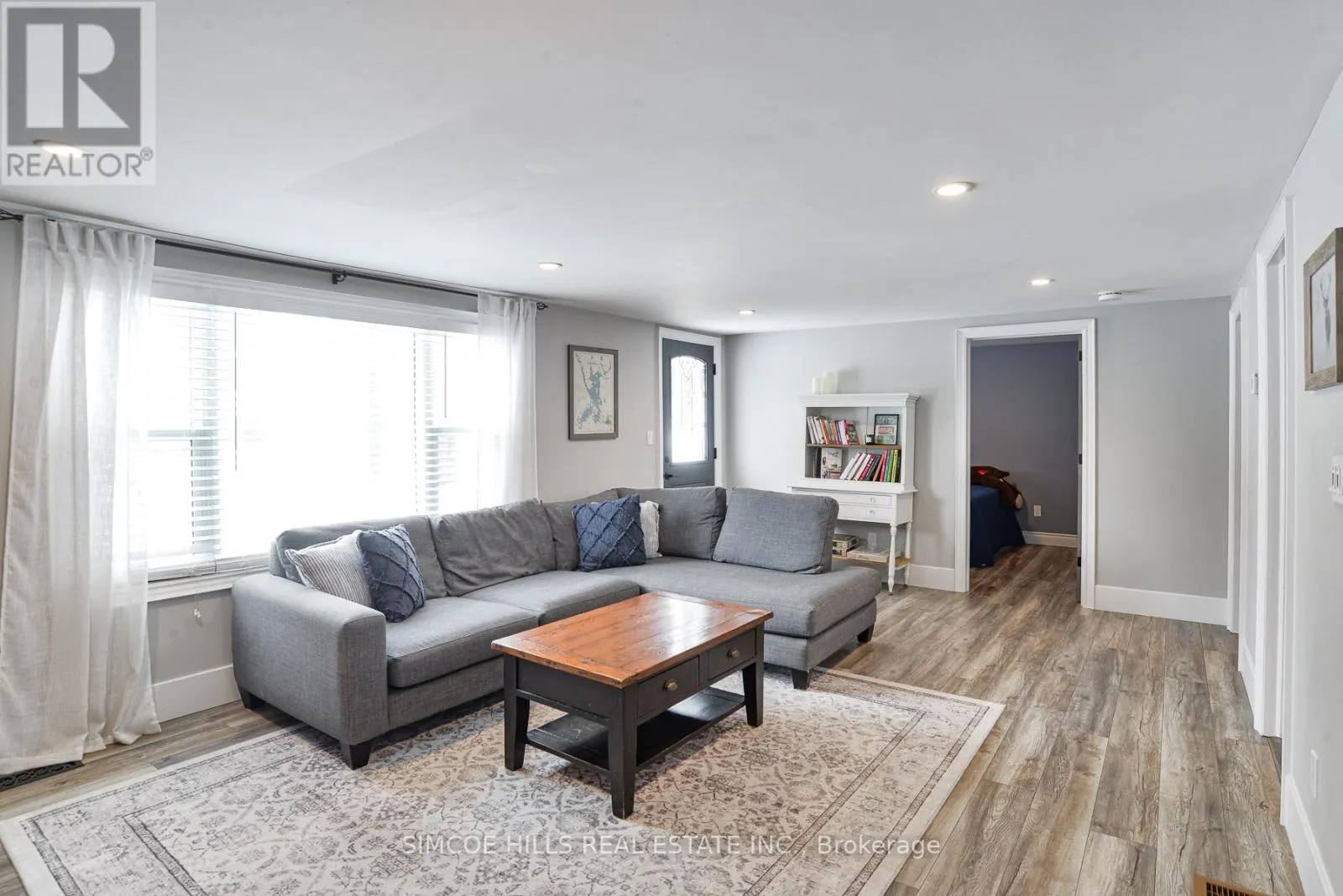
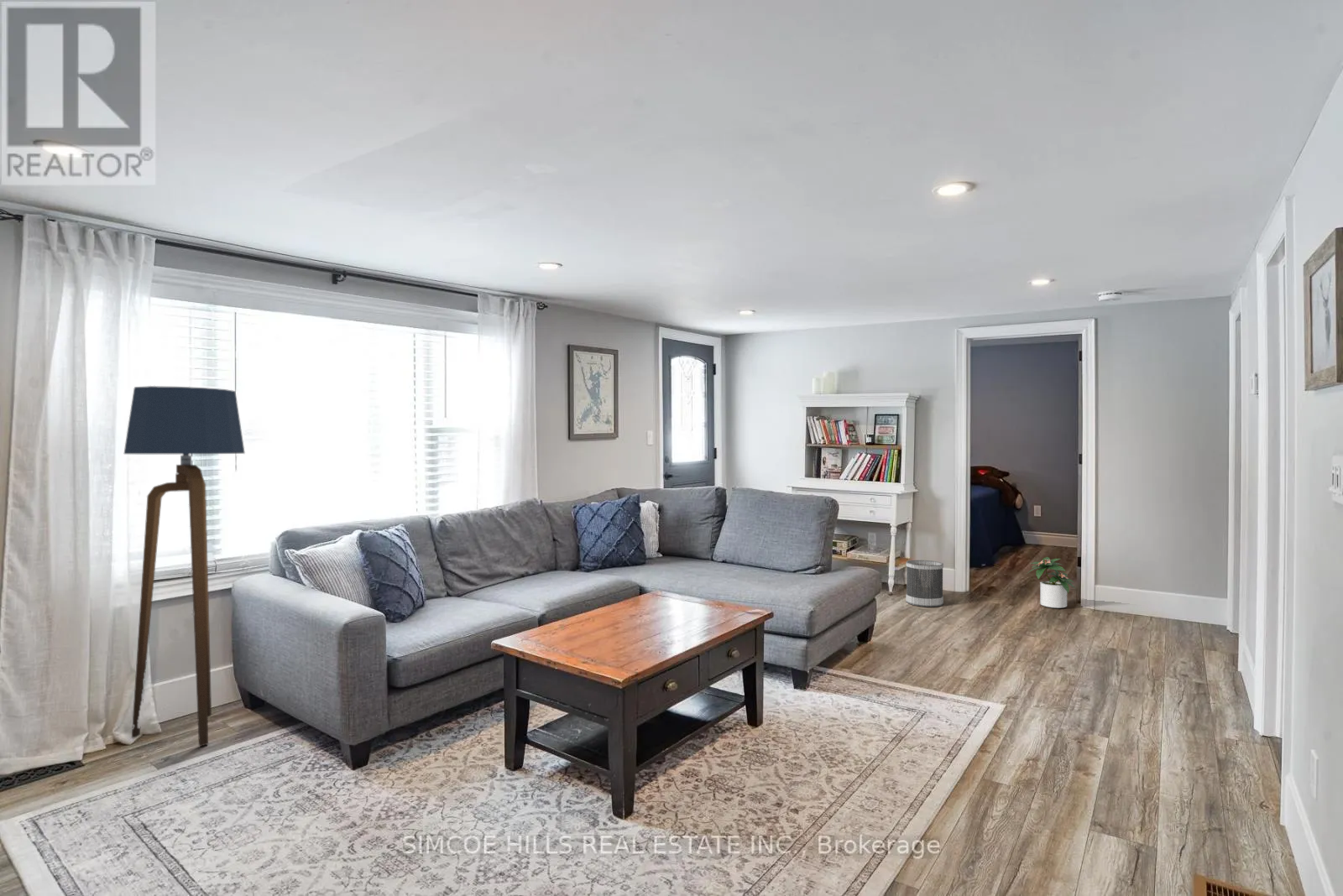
+ floor lamp [123,385,246,747]
+ wastebasket [905,560,944,607]
+ potted plant [1027,556,1076,609]
